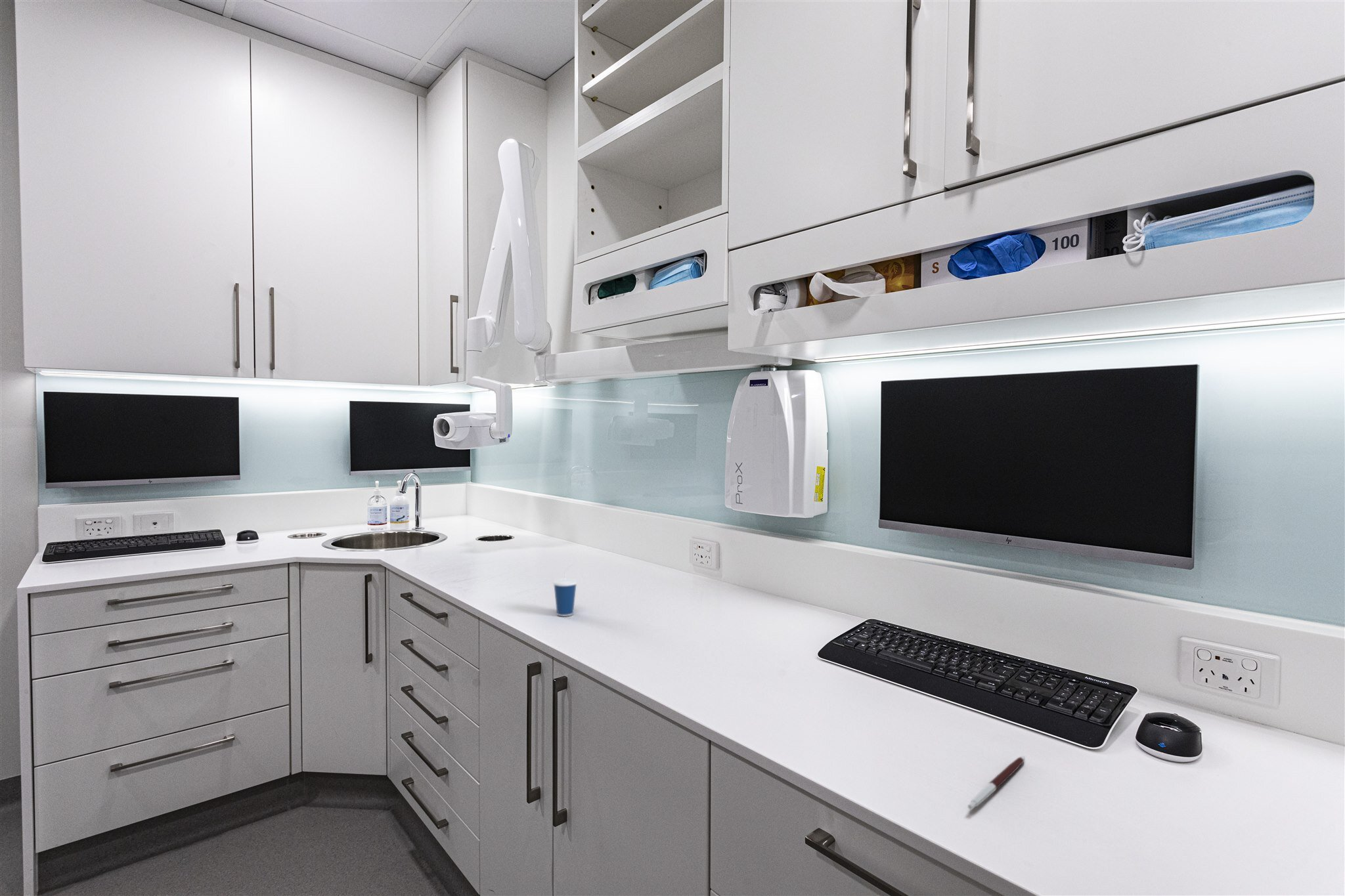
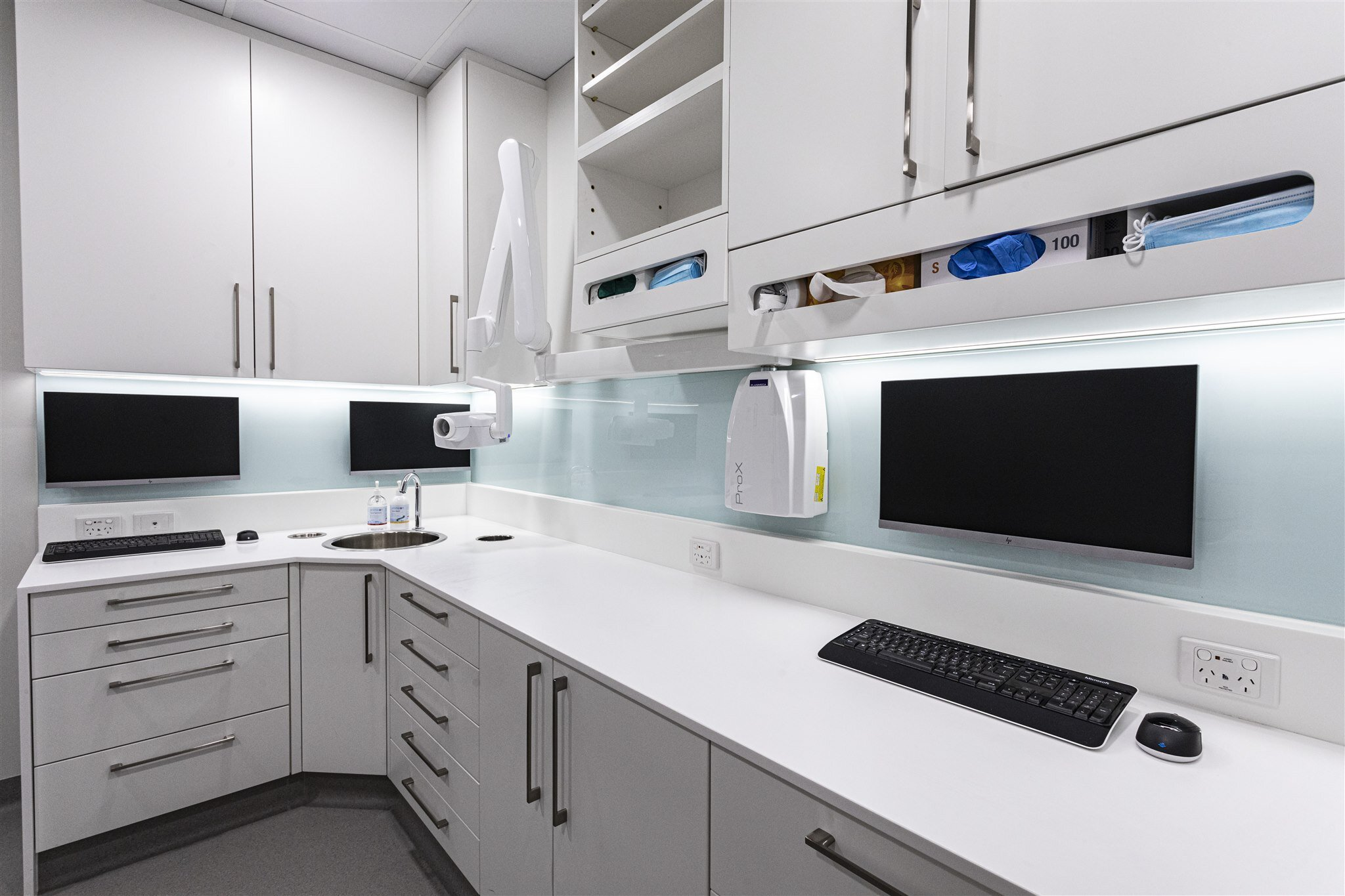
- pen [967,755,1026,811]
- cup [552,563,578,617]
